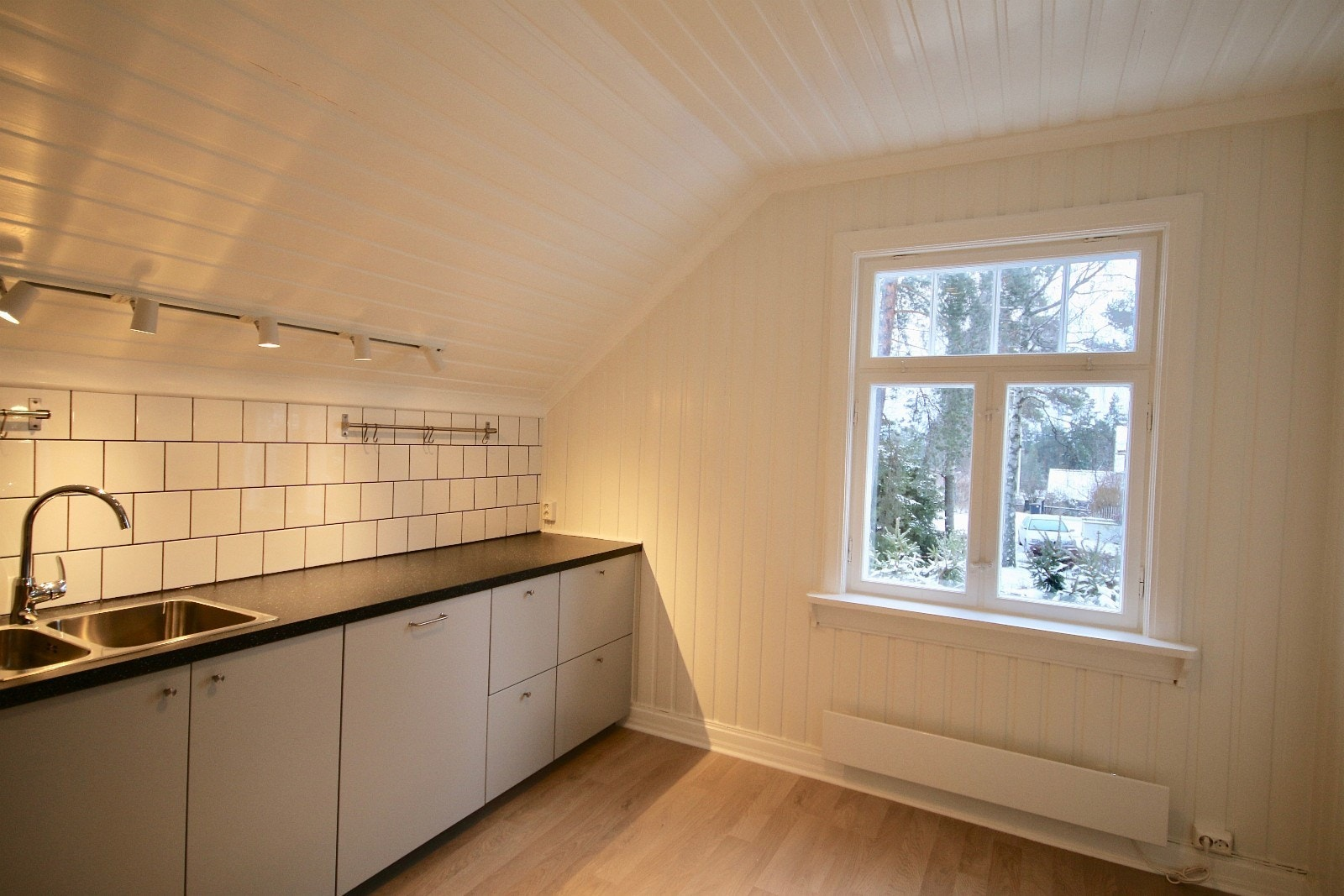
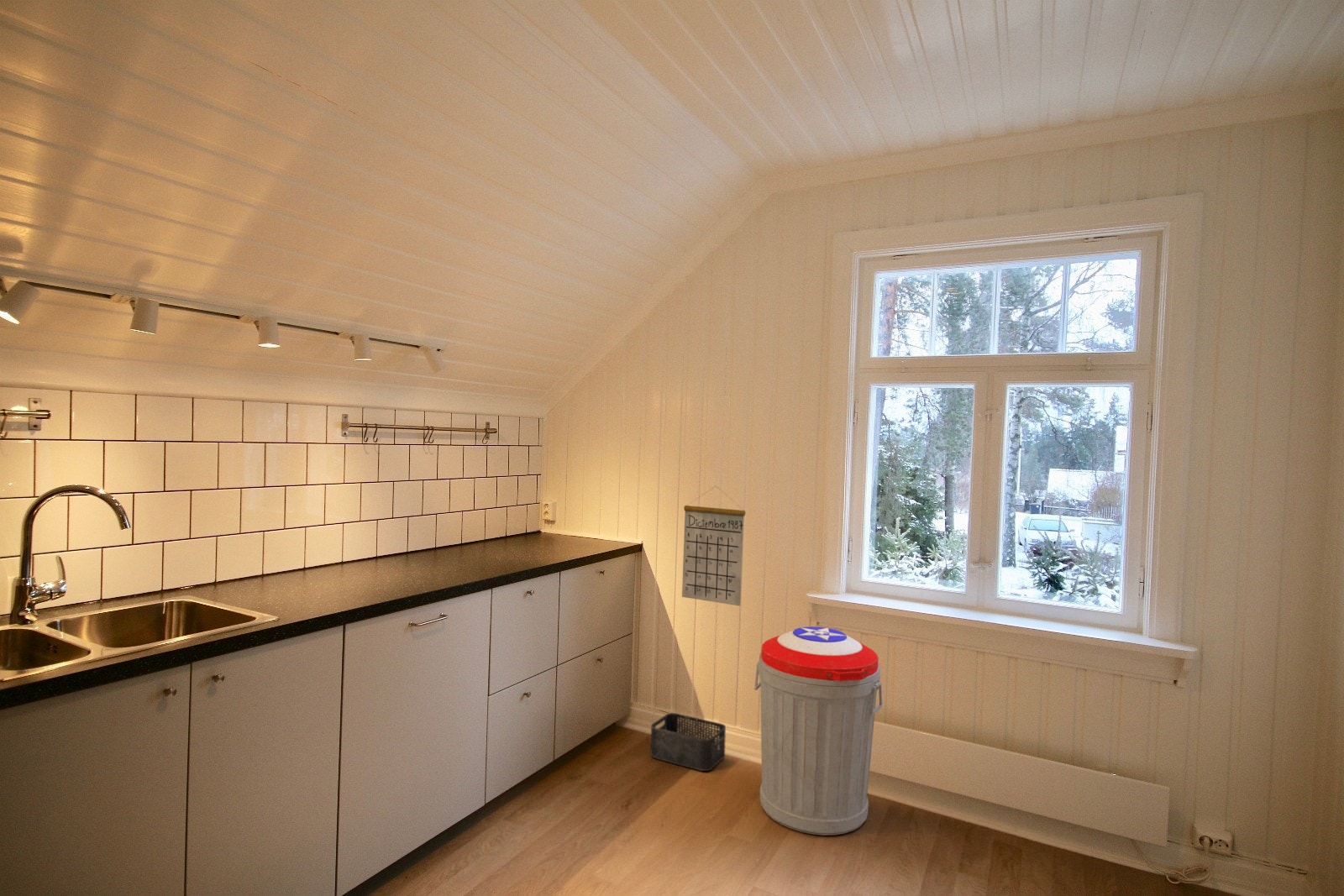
+ trash can [753,626,883,836]
+ storage bin [649,712,727,772]
+ calendar [681,485,746,607]
